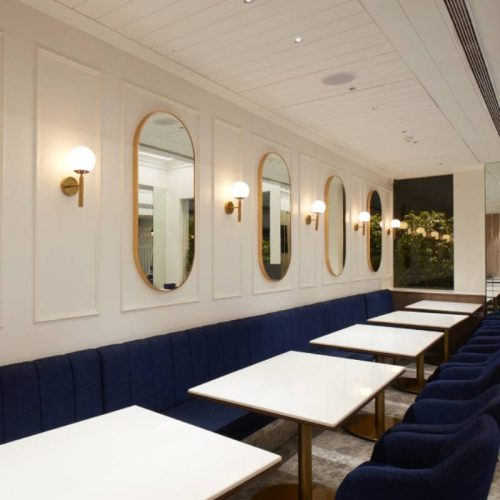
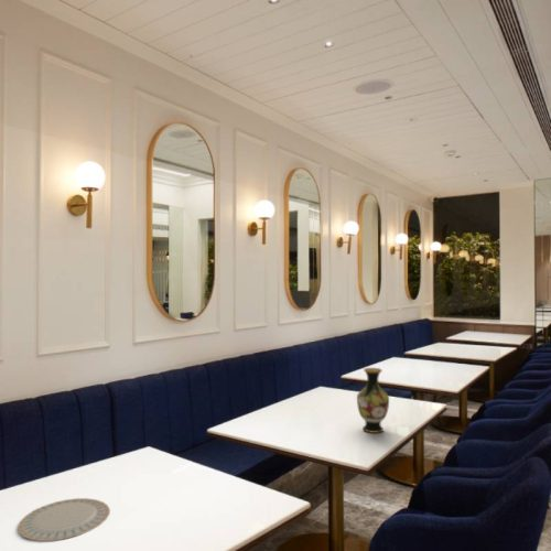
+ chinaware [17,497,111,542]
+ vase [356,367,390,434]
